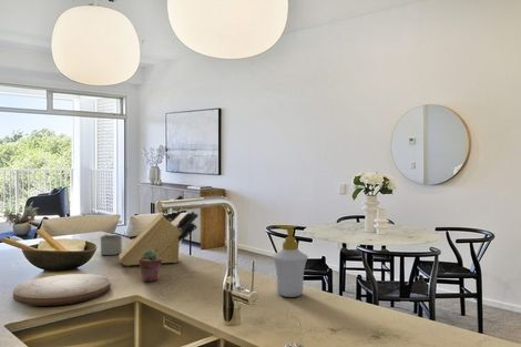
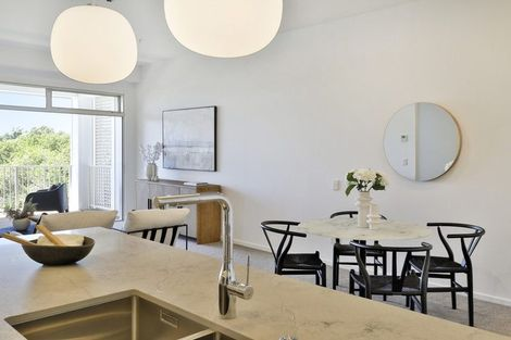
- potted succulent [139,249,163,283]
- soap bottle [272,224,309,298]
- knife block [118,193,200,267]
- mug [99,233,123,256]
- cutting board [12,273,112,307]
